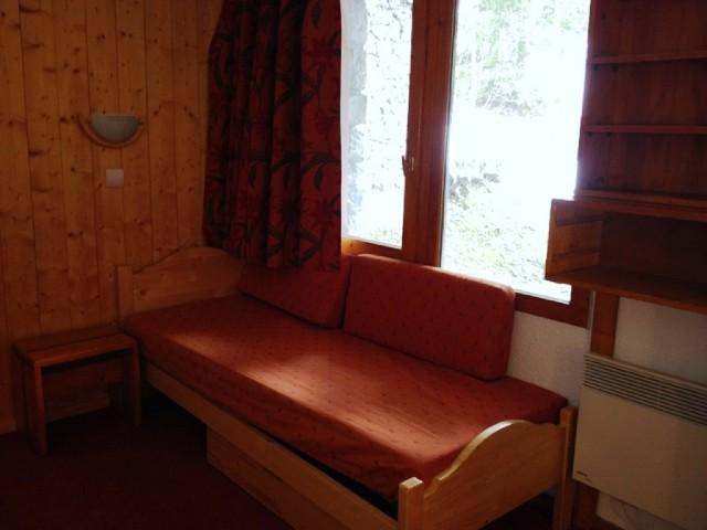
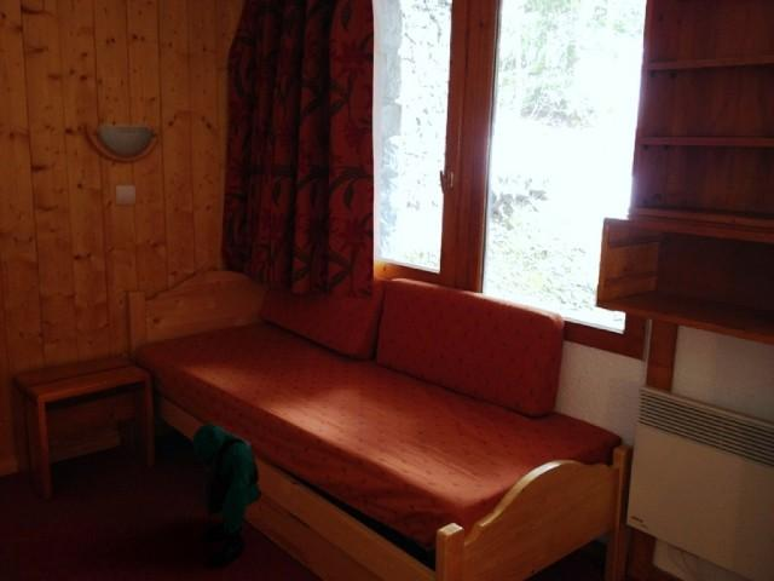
+ toy figurine [191,422,262,565]
